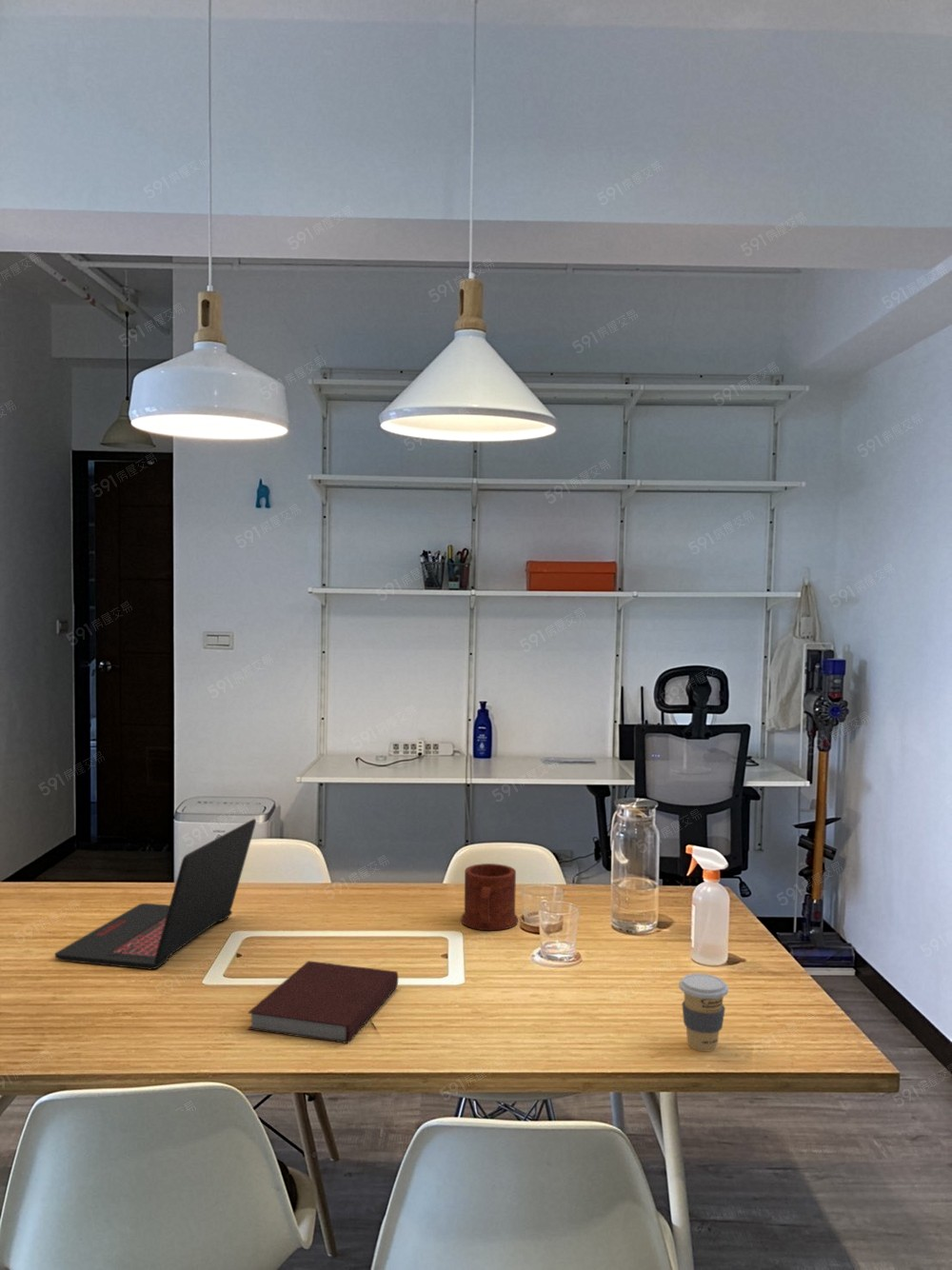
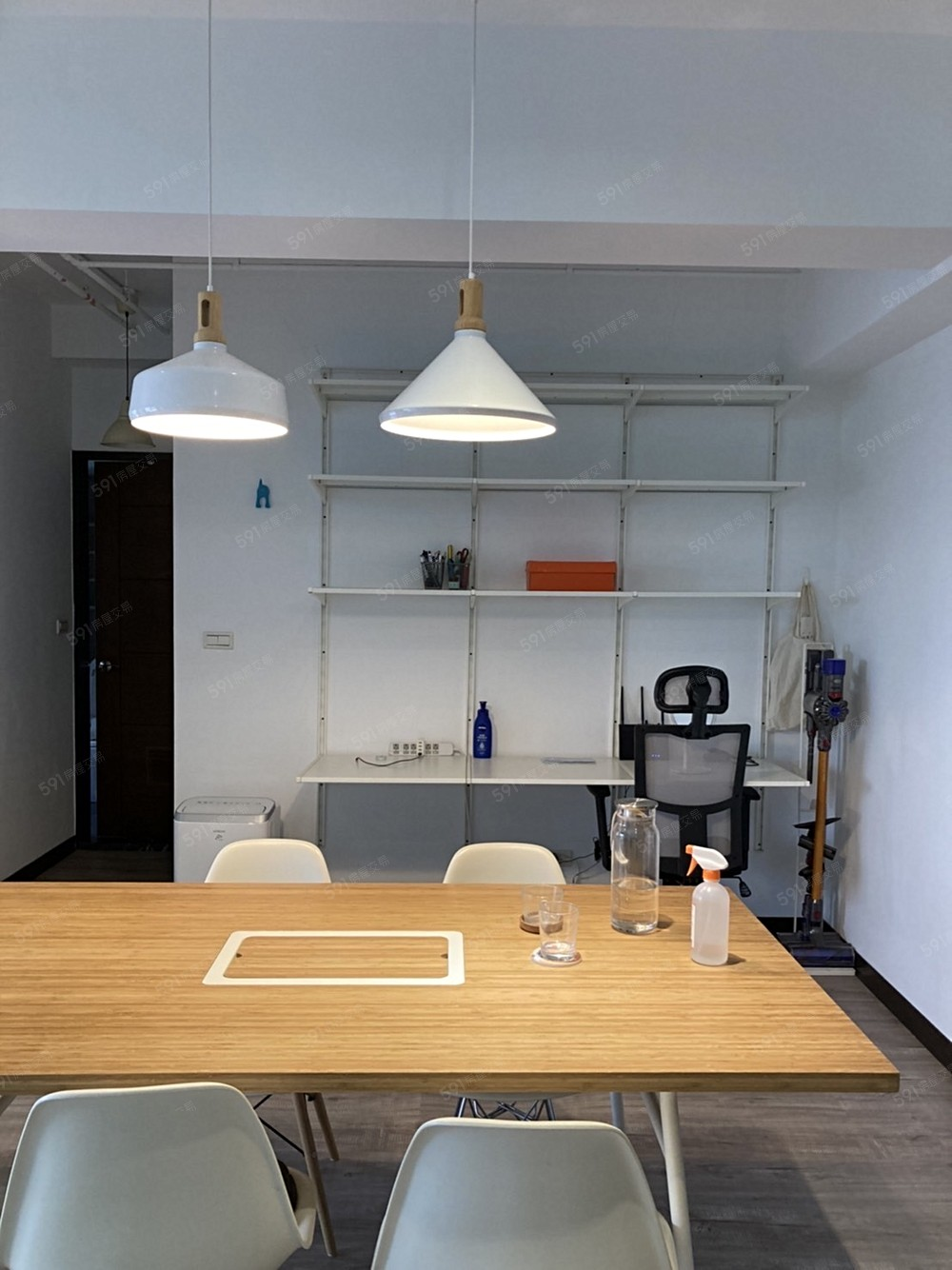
- coffee cup [678,972,729,1053]
- mug [460,863,519,932]
- laptop [54,818,257,970]
- notebook [247,960,399,1044]
